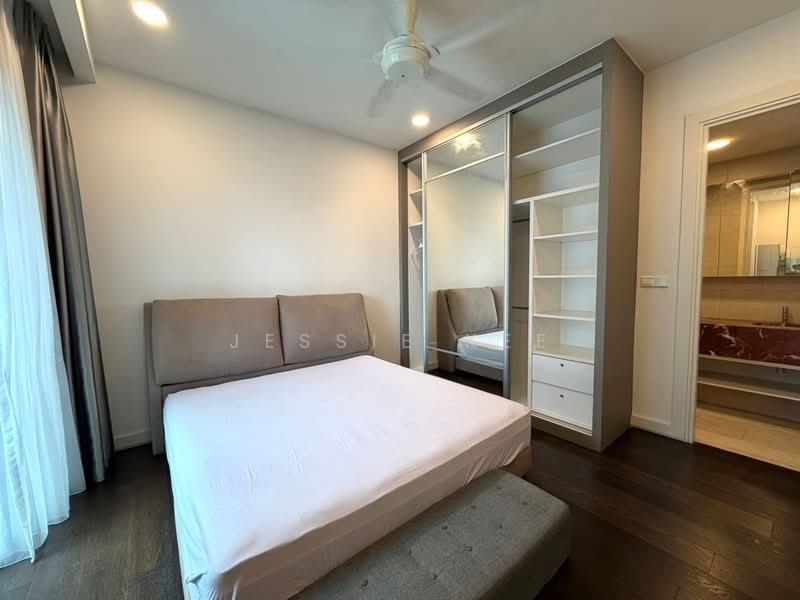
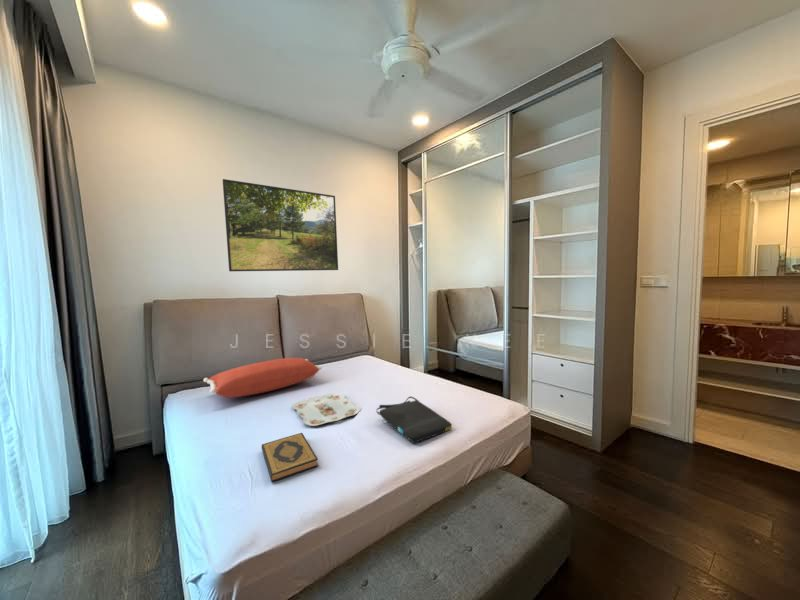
+ pillow [202,357,323,399]
+ hardback book [261,432,319,483]
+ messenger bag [375,395,453,444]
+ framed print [222,178,339,272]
+ serving tray [291,392,361,427]
